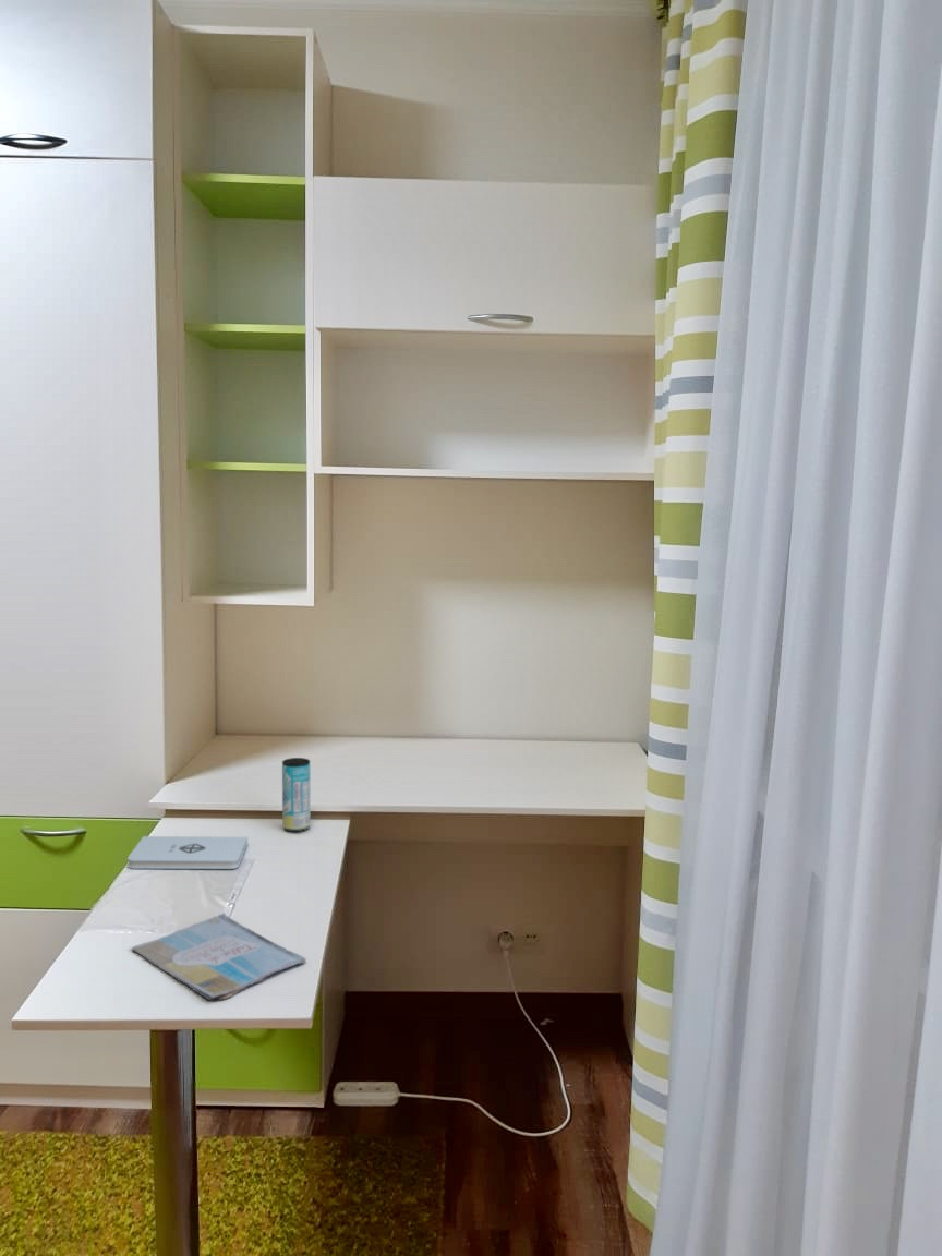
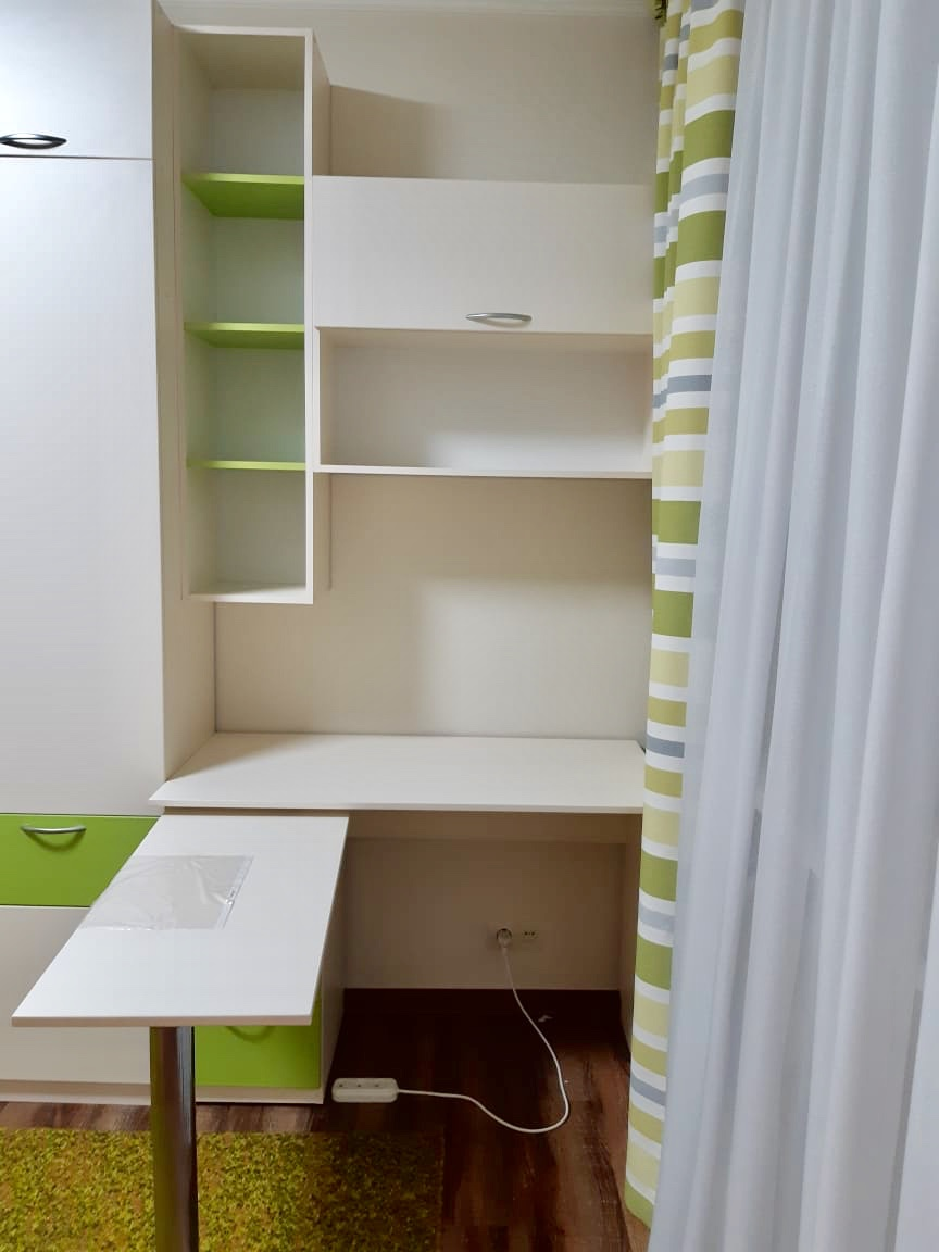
- notepad [126,835,249,870]
- book [131,911,307,1001]
- beverage can [281,757,312,833]
